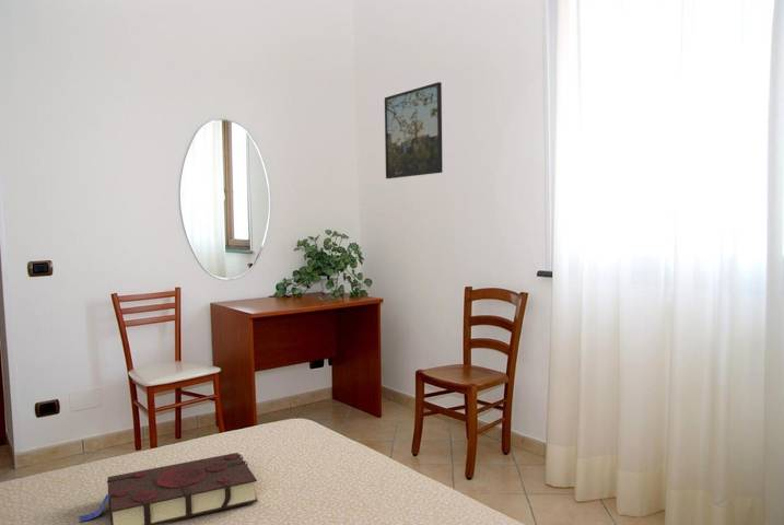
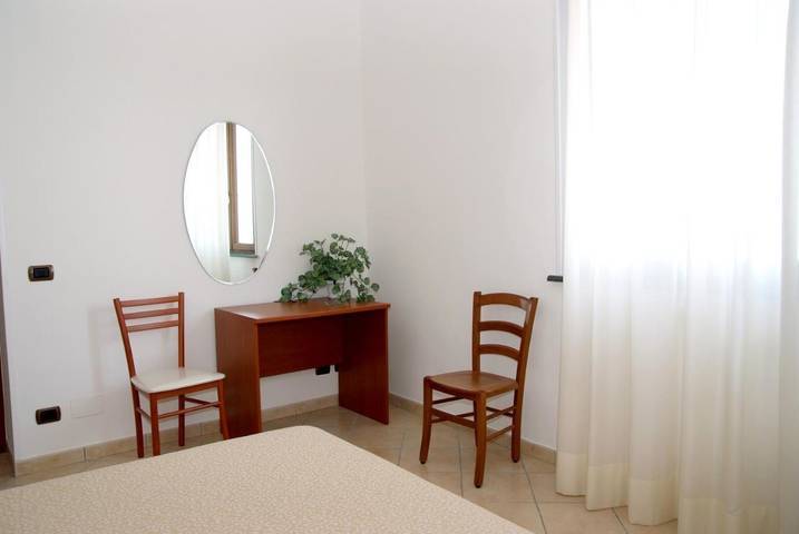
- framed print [384,81,444,179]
- book [78,452,258,525]
